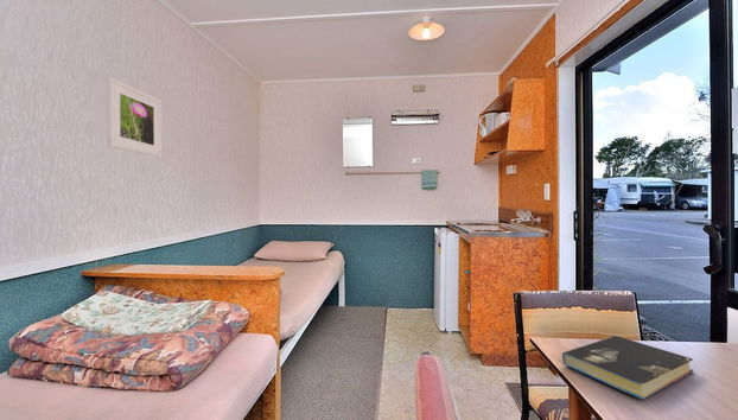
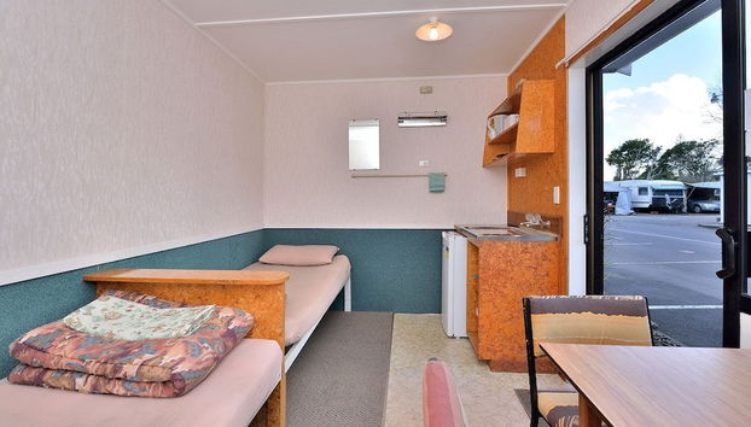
- book [561,335,694,400]
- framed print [106,76,164,159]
